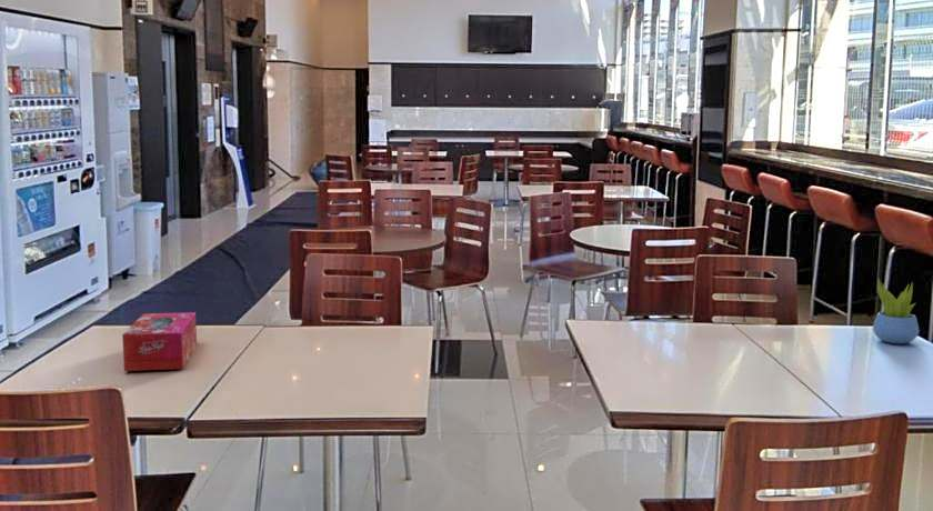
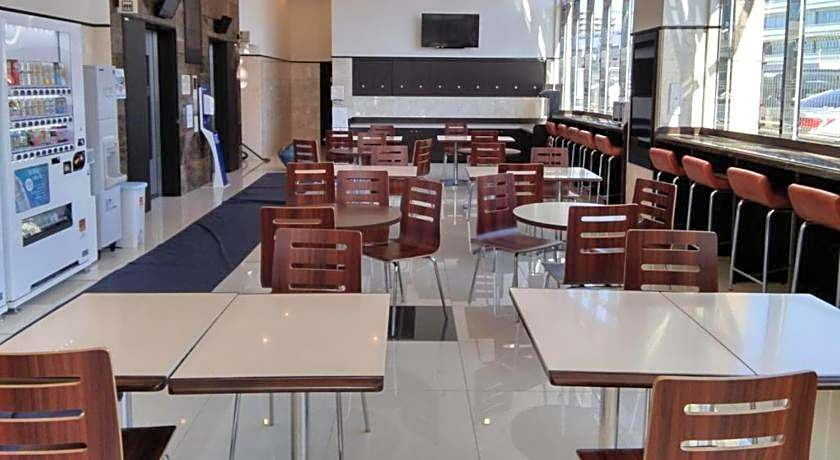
- tissue box [121,311,198,372]
- succulent plant [872,277,920,344]
